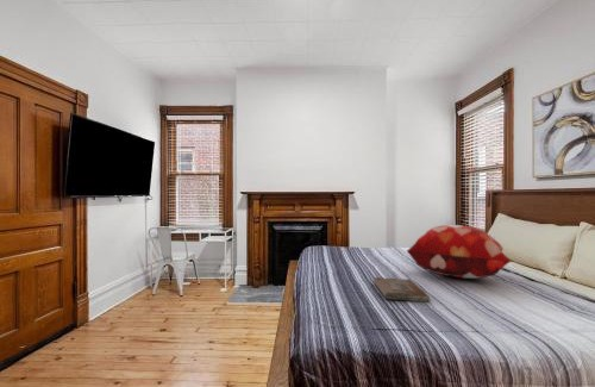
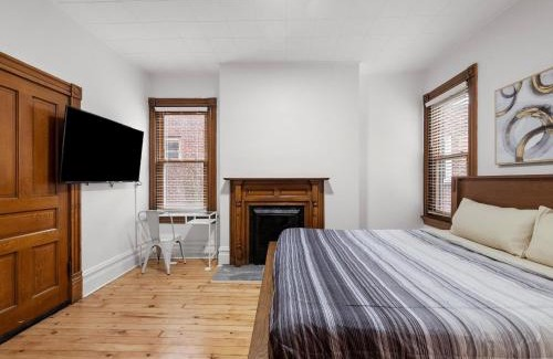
- decorative pillow [406,224,513,280]
- book [372,276,431,304]
